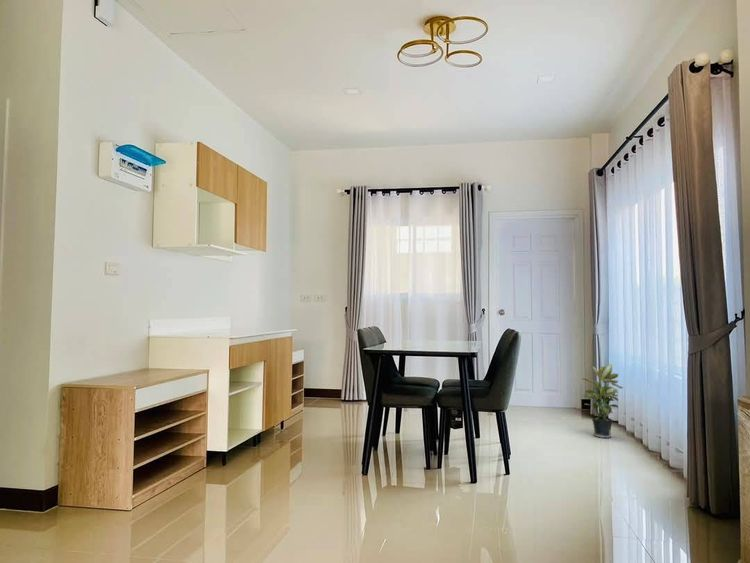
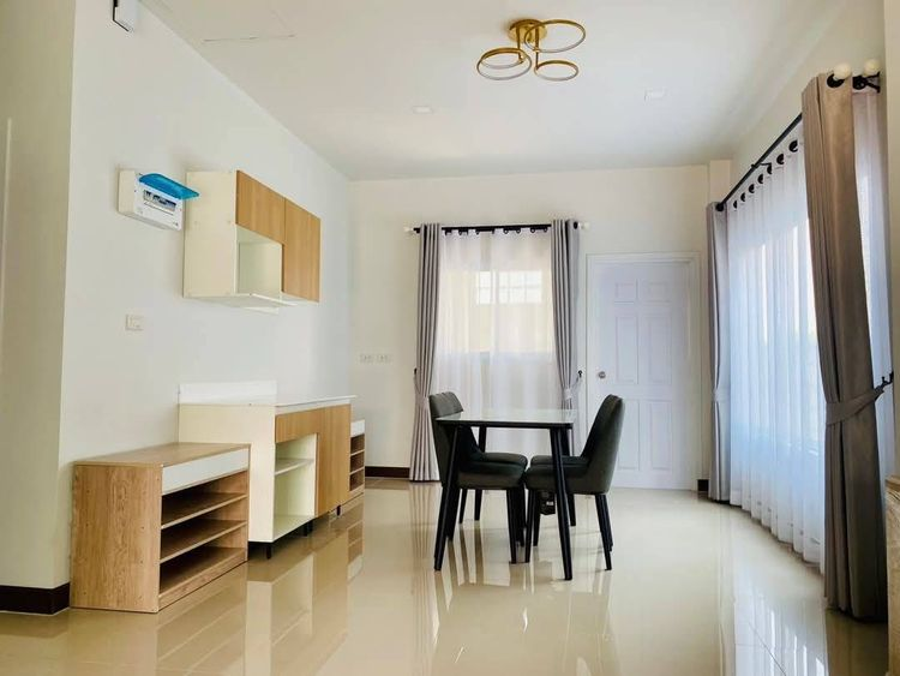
- potted plant [581,364,624,439]
